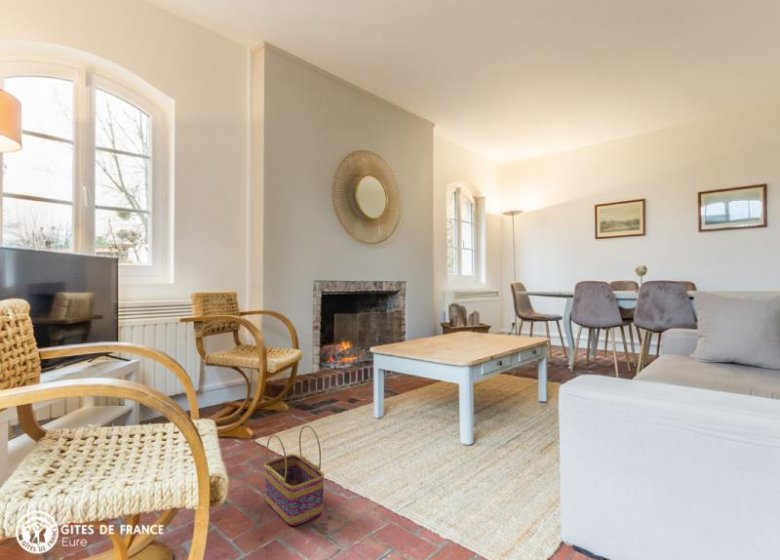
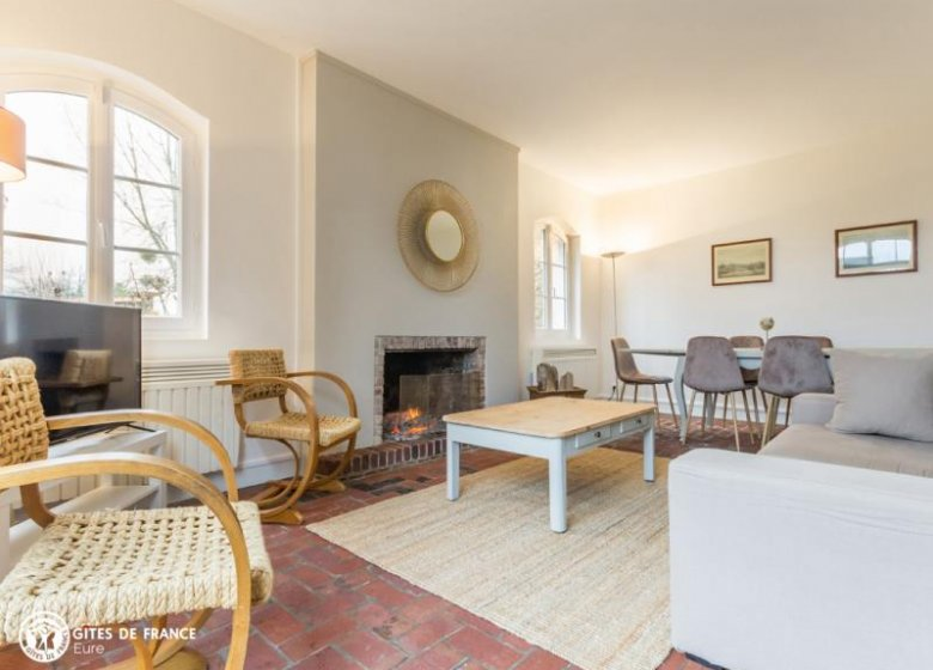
- basket [263,424,325,527]
